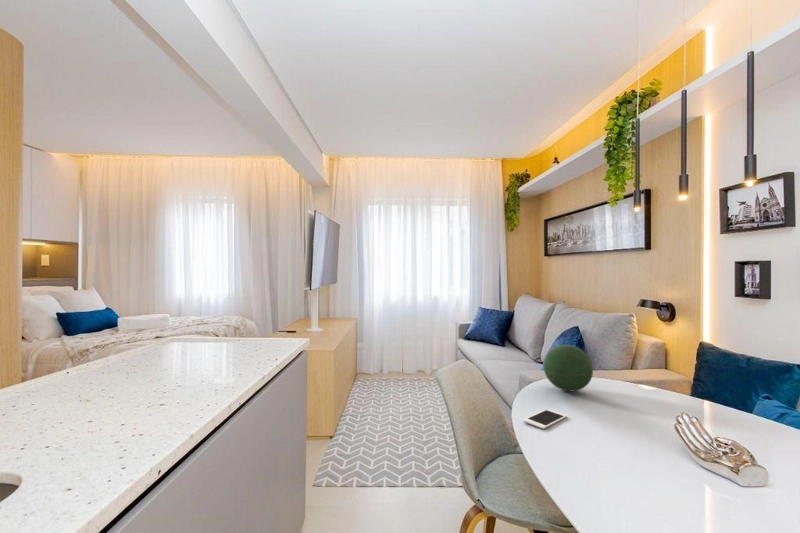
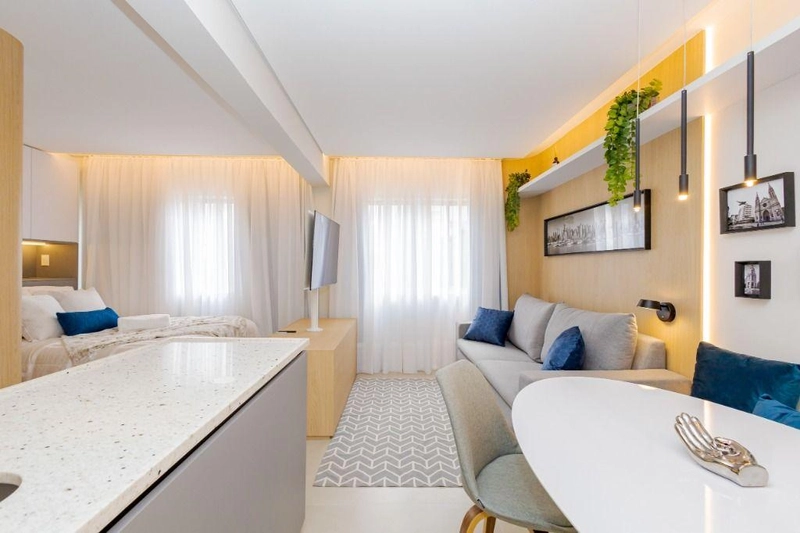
- cell phone [522,408,568,430]
- decorative orb [542,344,594,392]
